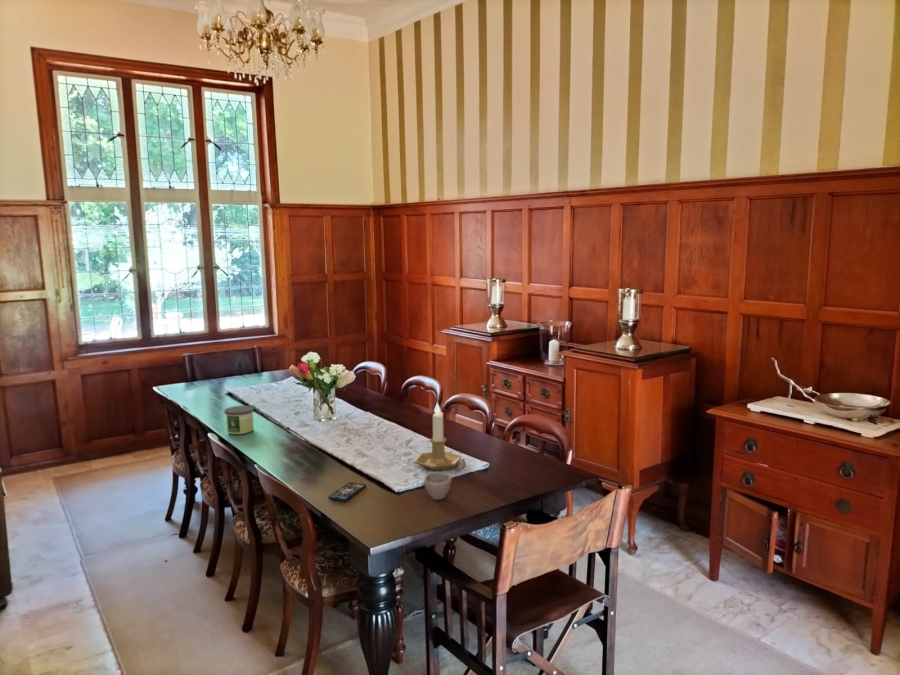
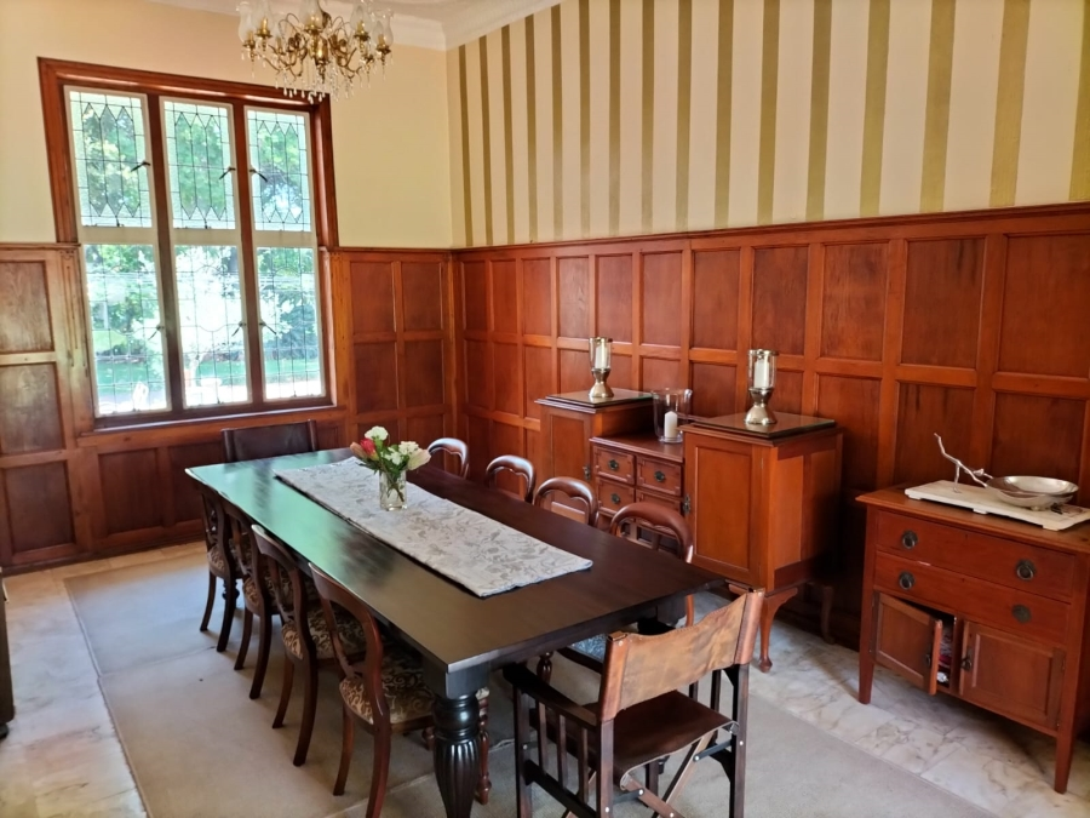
- candle [223,405,255,435]
- candlestick [414,402,467,472]
- smartphone [327,481,367,503]
- cup [423,471,453,501]
